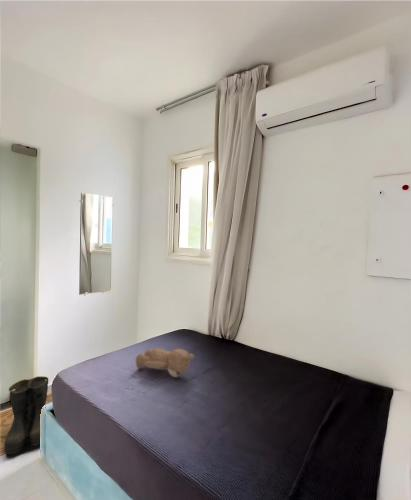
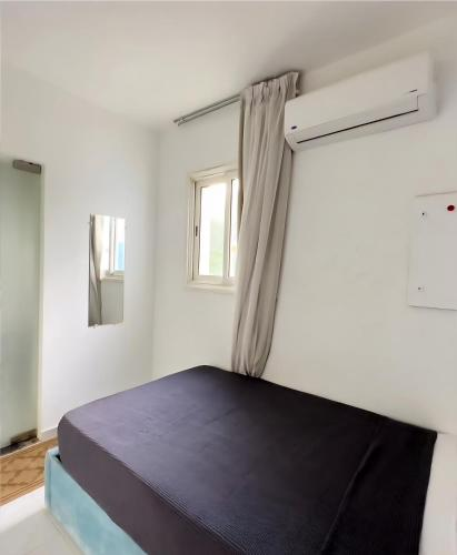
- boots [3,375,49,459]
- teddy bear [135,347,196,380]
